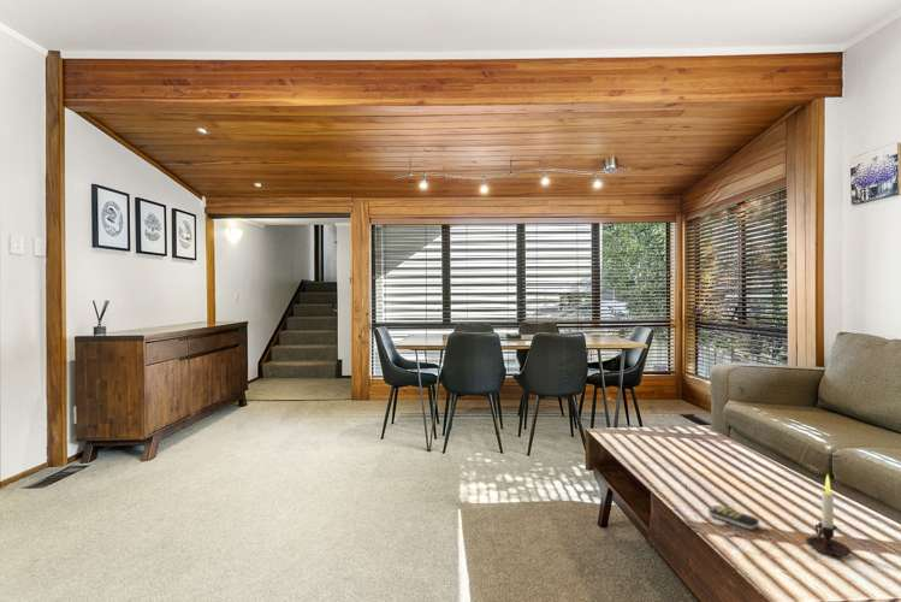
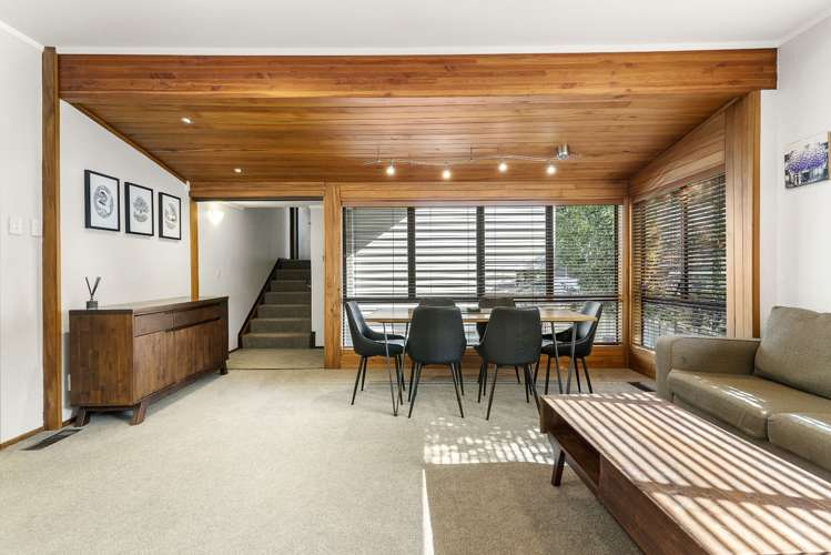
- candle [805,473,852,557]
- remote control [707,504,760,531]
